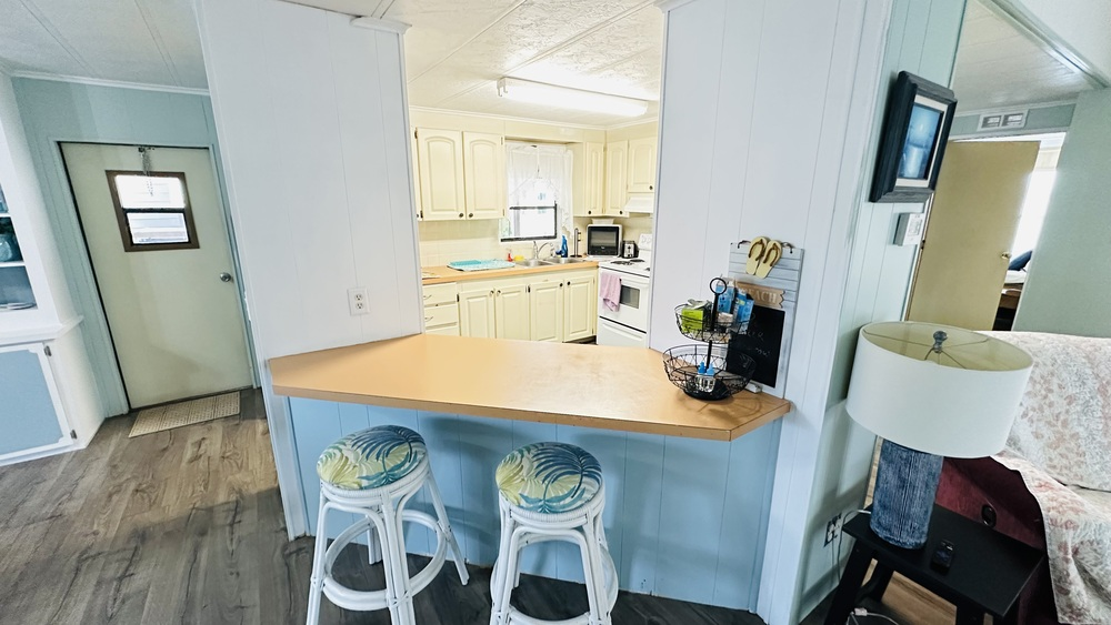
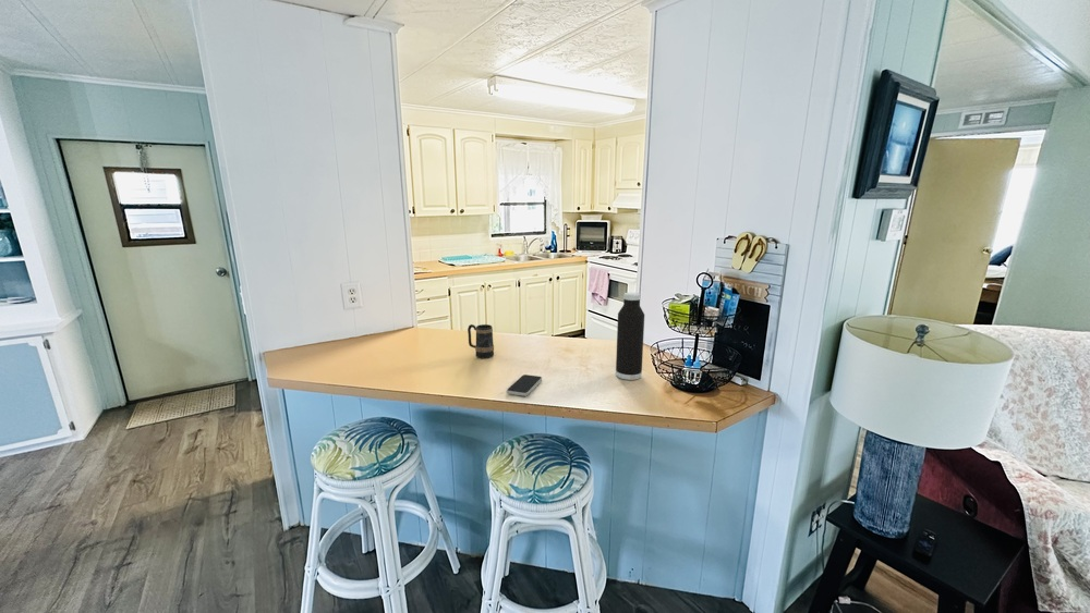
+ smartphone [506,373,543,397]
+ water bottle [615,292,645,381]
+ mug [467,323,495,359]
